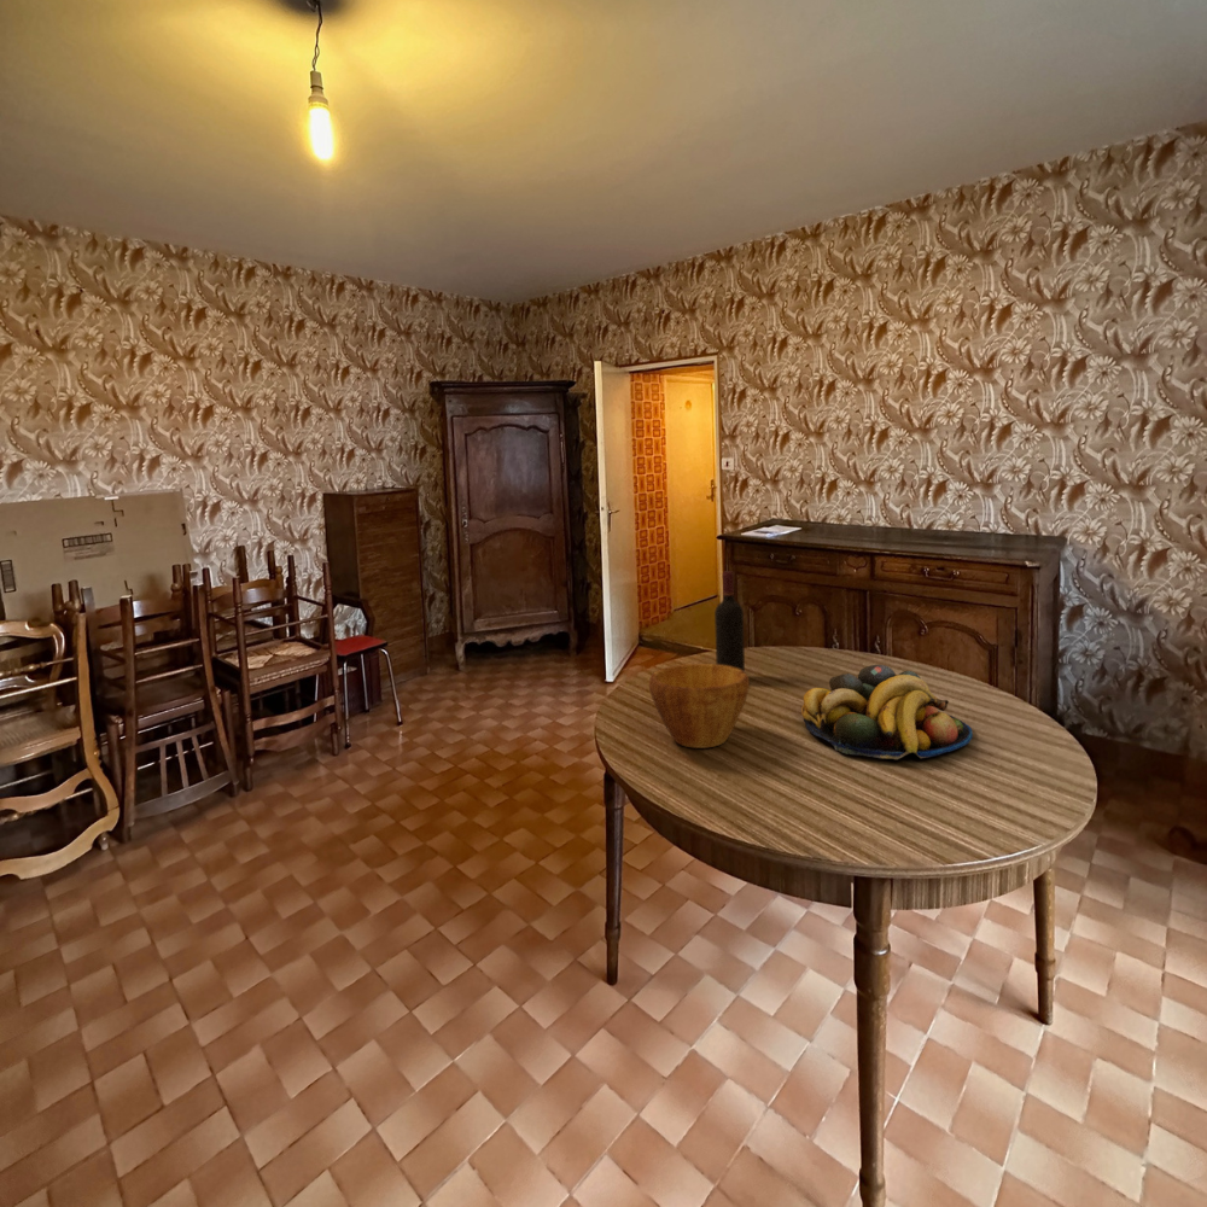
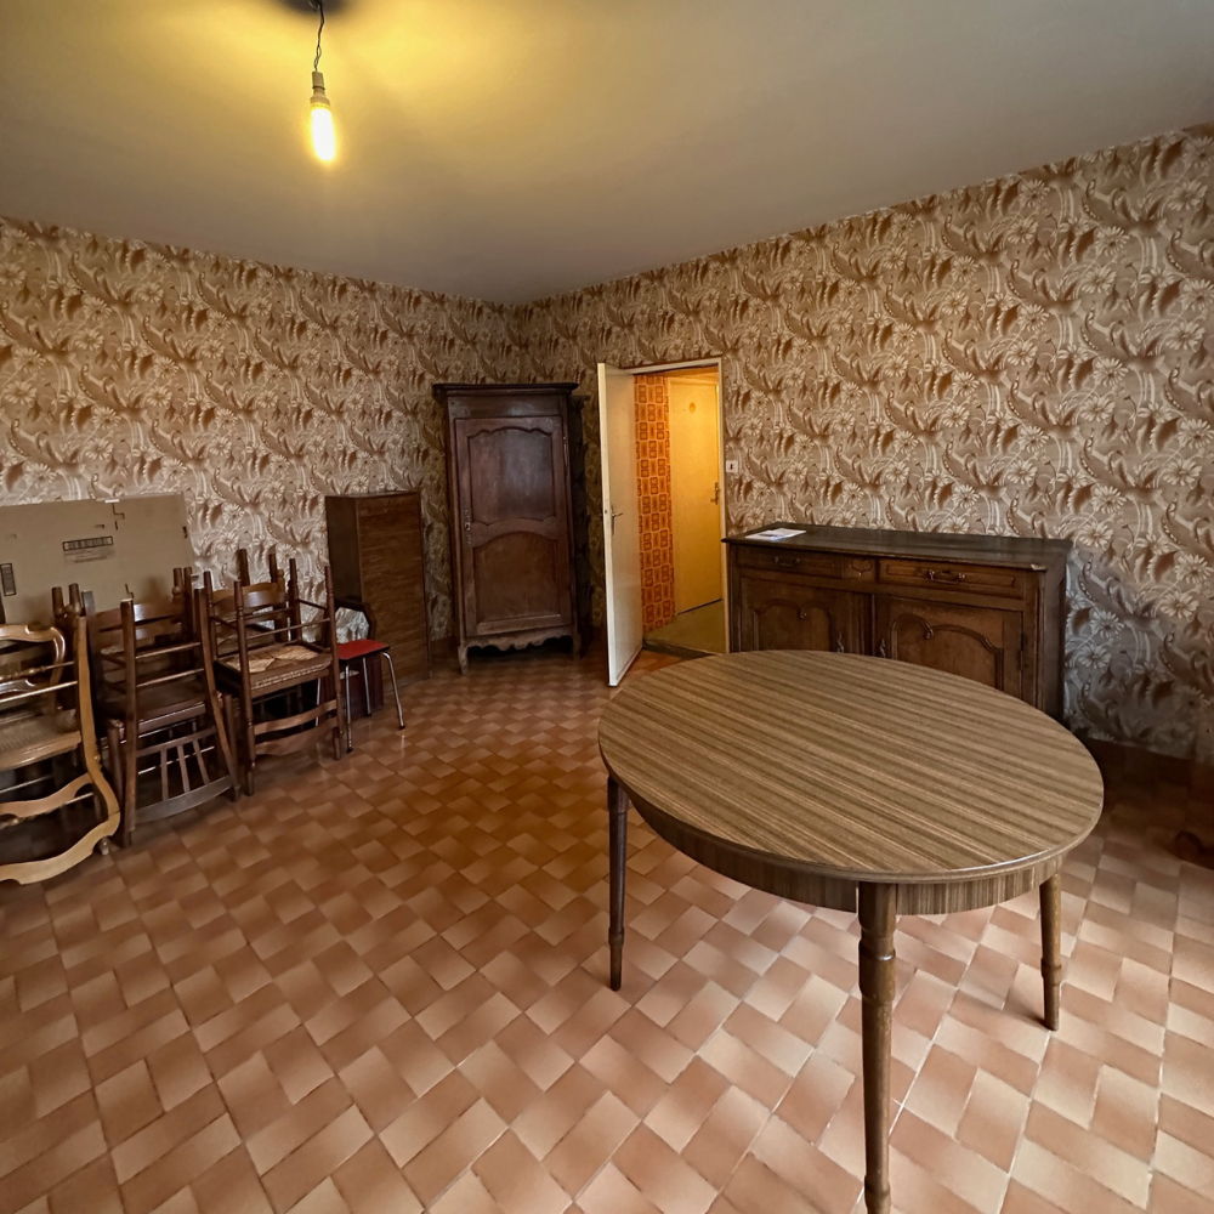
- wine bottle [713,570,746,672]
- bowl [648,663,751,750]
- fruit bowl [800,664,974,760]
